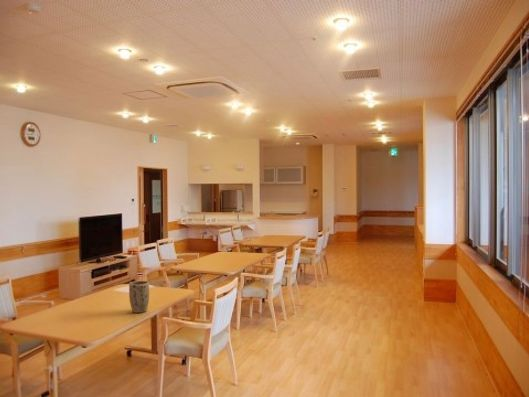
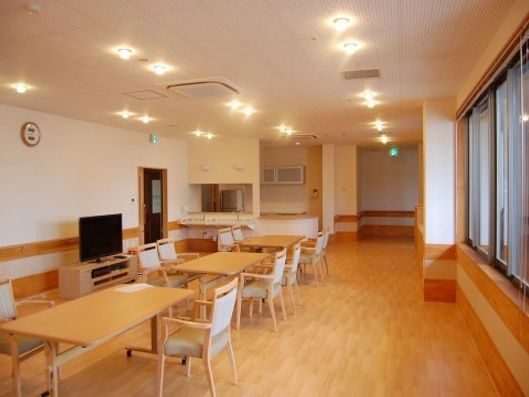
- plant pot [128,280,150,314]
